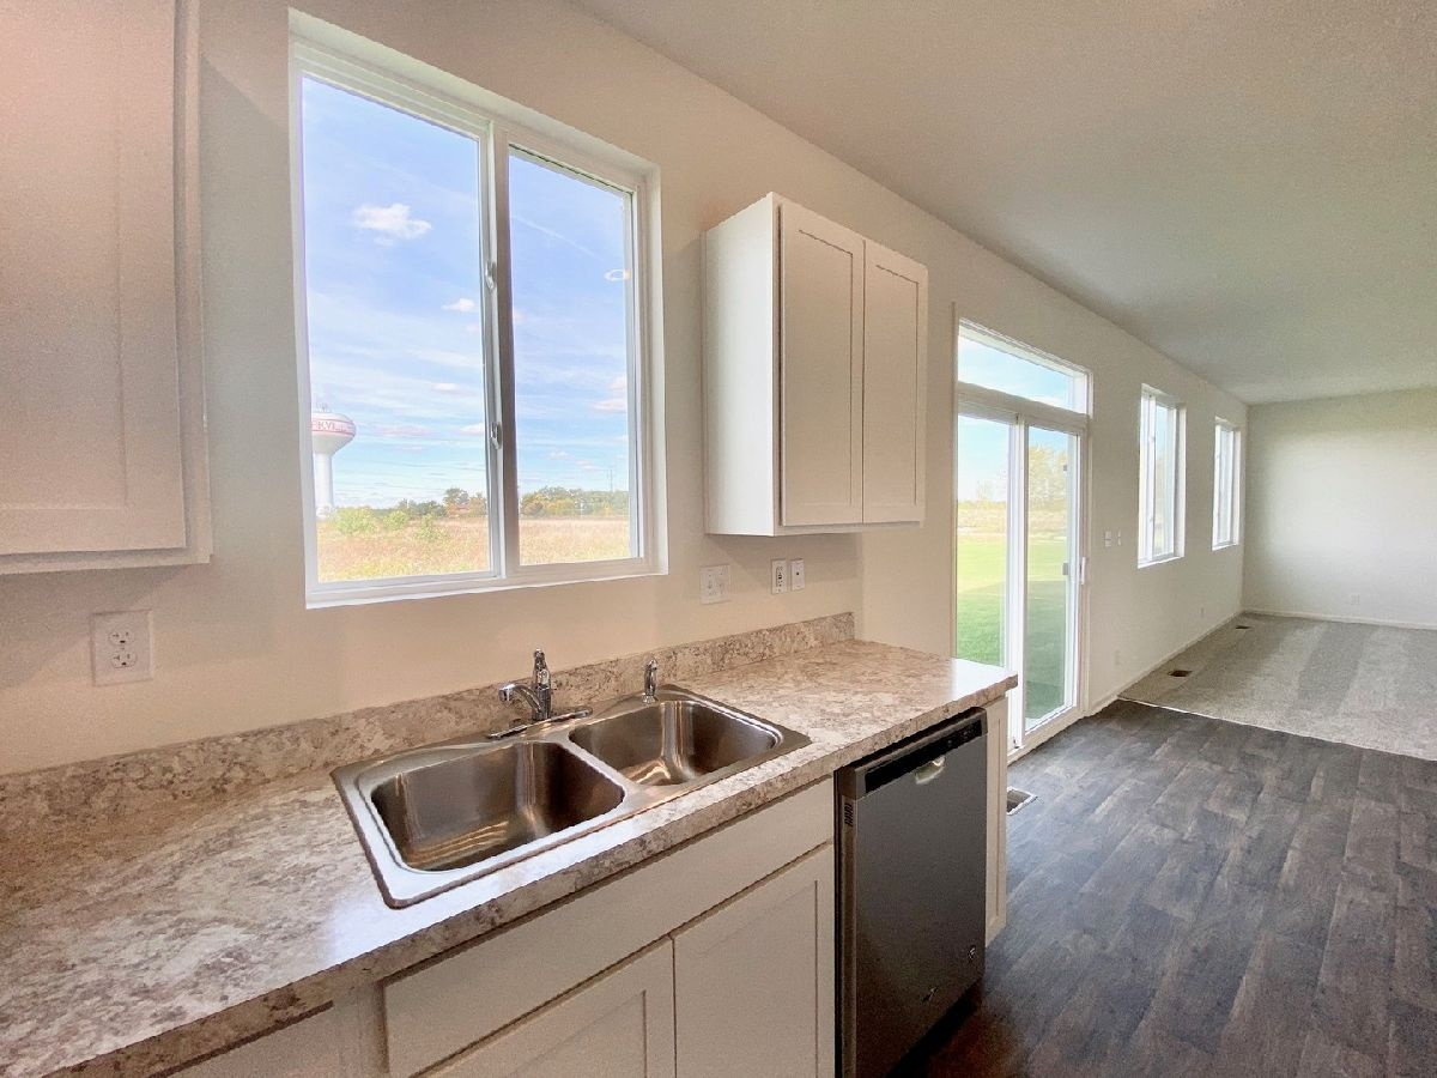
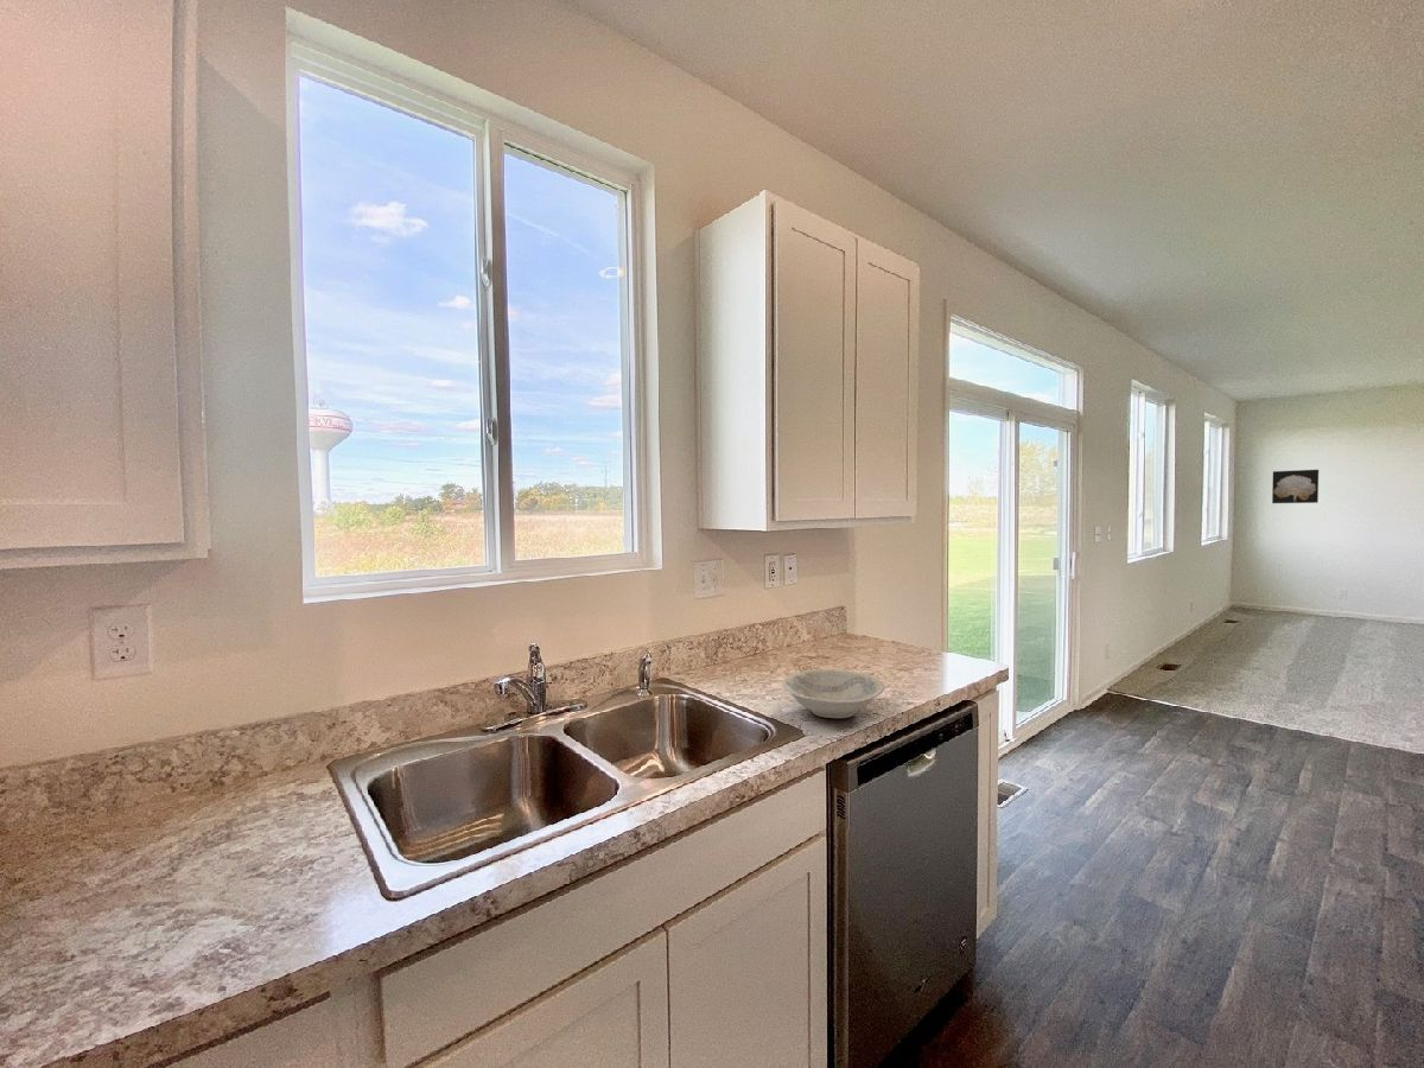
+ wall art [1271,469,1320,504]
+ bowl [781,668,886,719]
